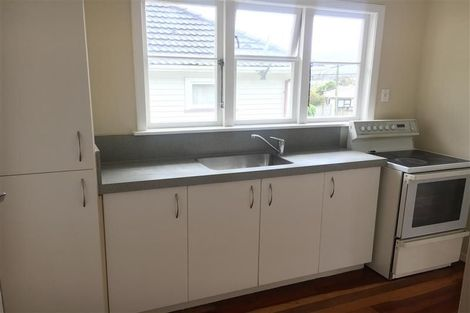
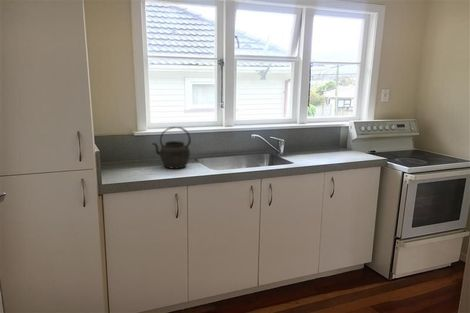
+ kettle [151,126,192,170]
